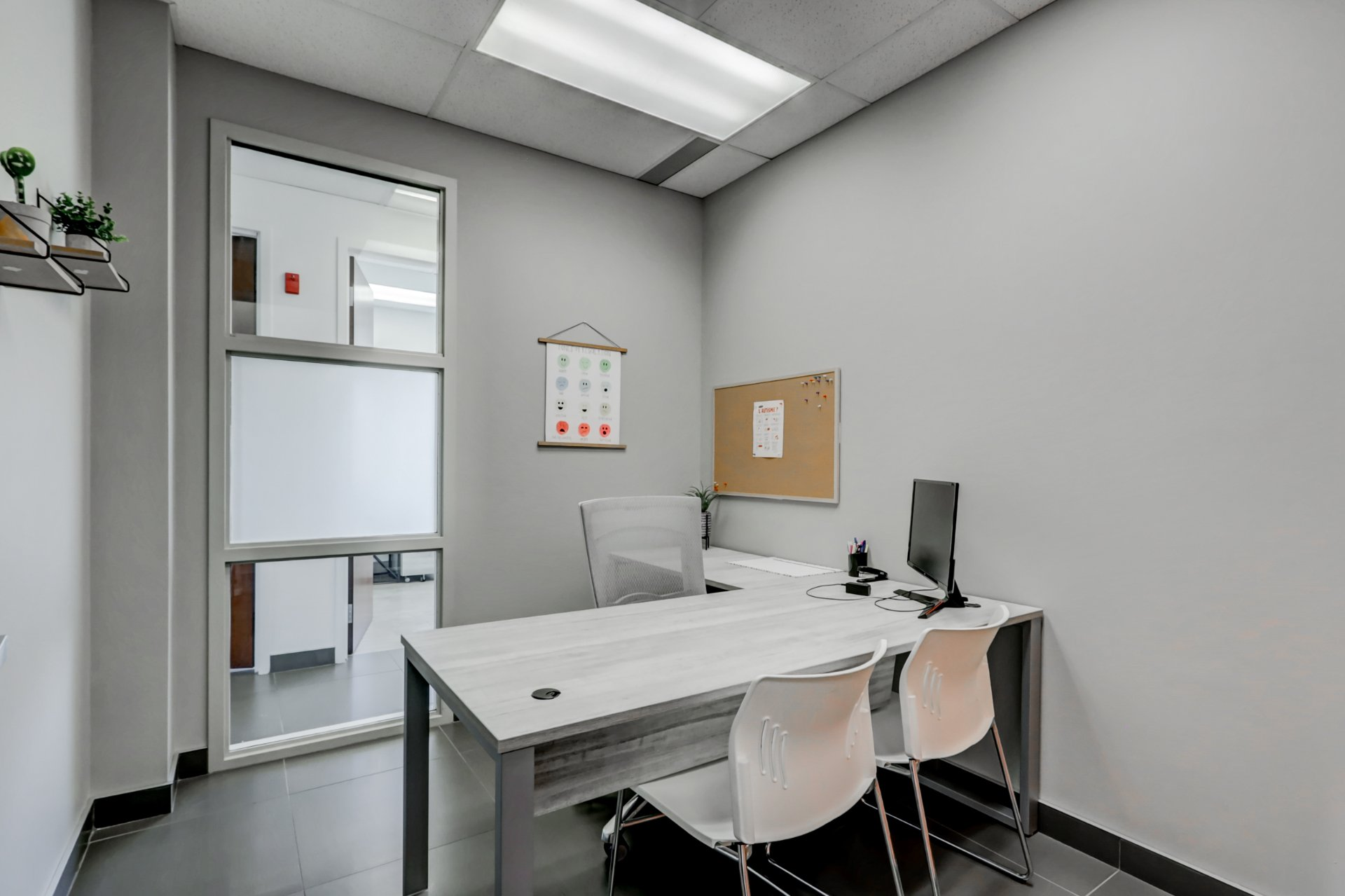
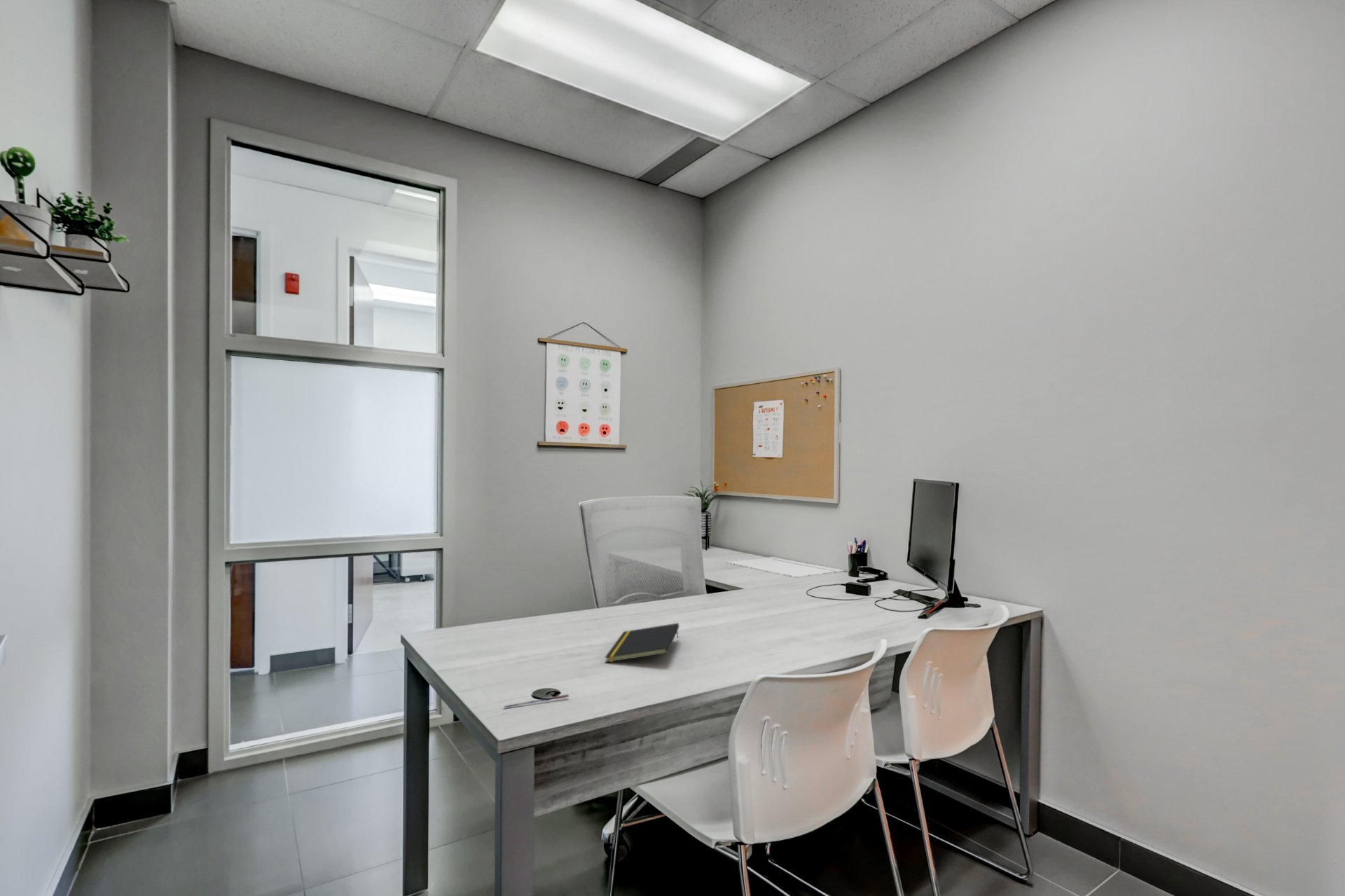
+ pen [503,694,570,709]
+ notepad [605,622,680,663]
